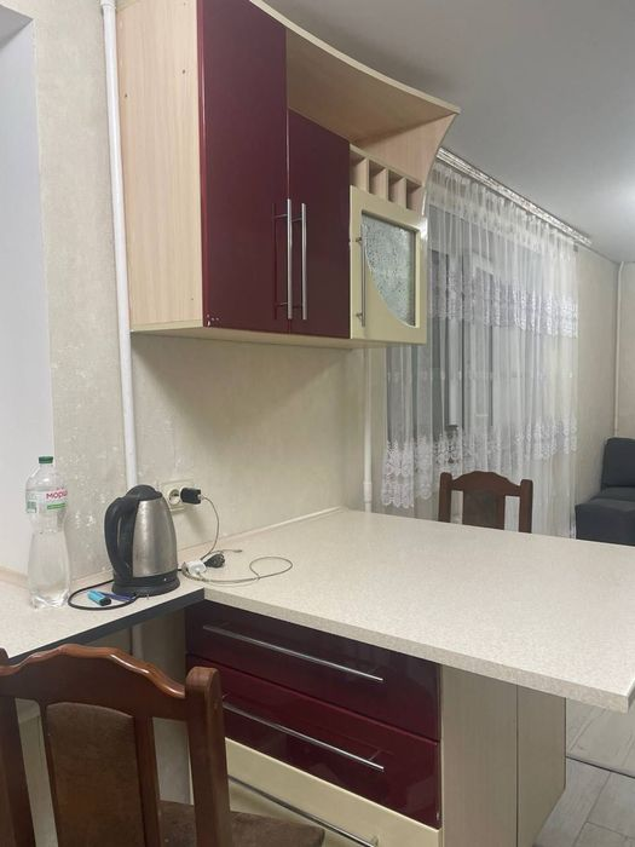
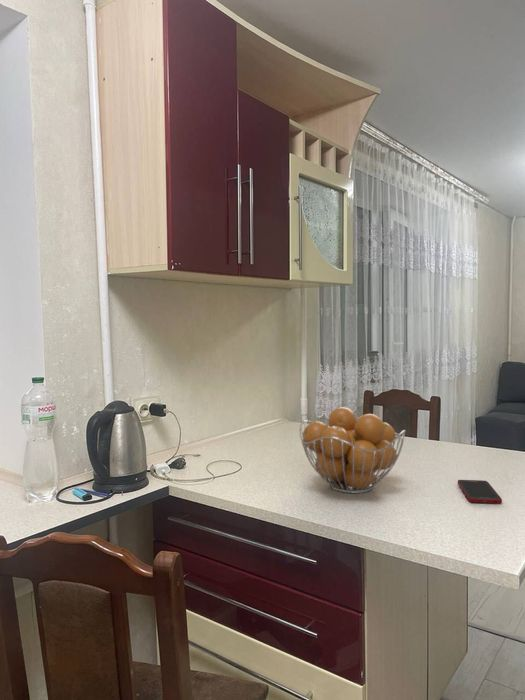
+ fruit basket [299,406,407,494]
+ cell phone [457,479,503,504]
